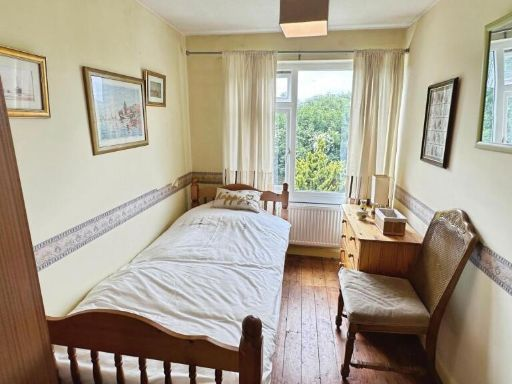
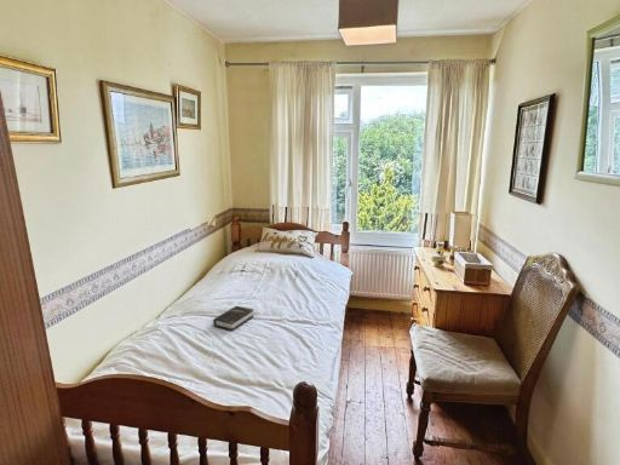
+ hardback book [212,305,256,332]
